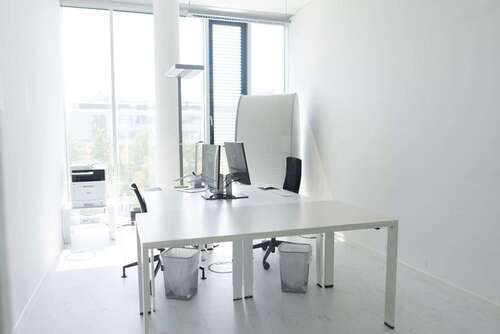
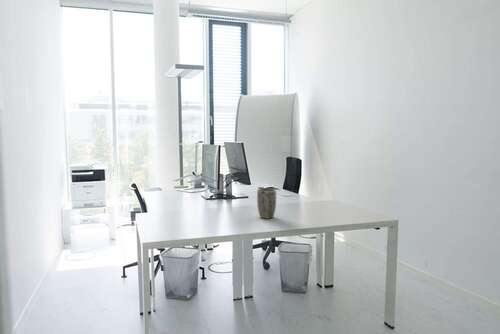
+ plant pot [256,187,277,219]
